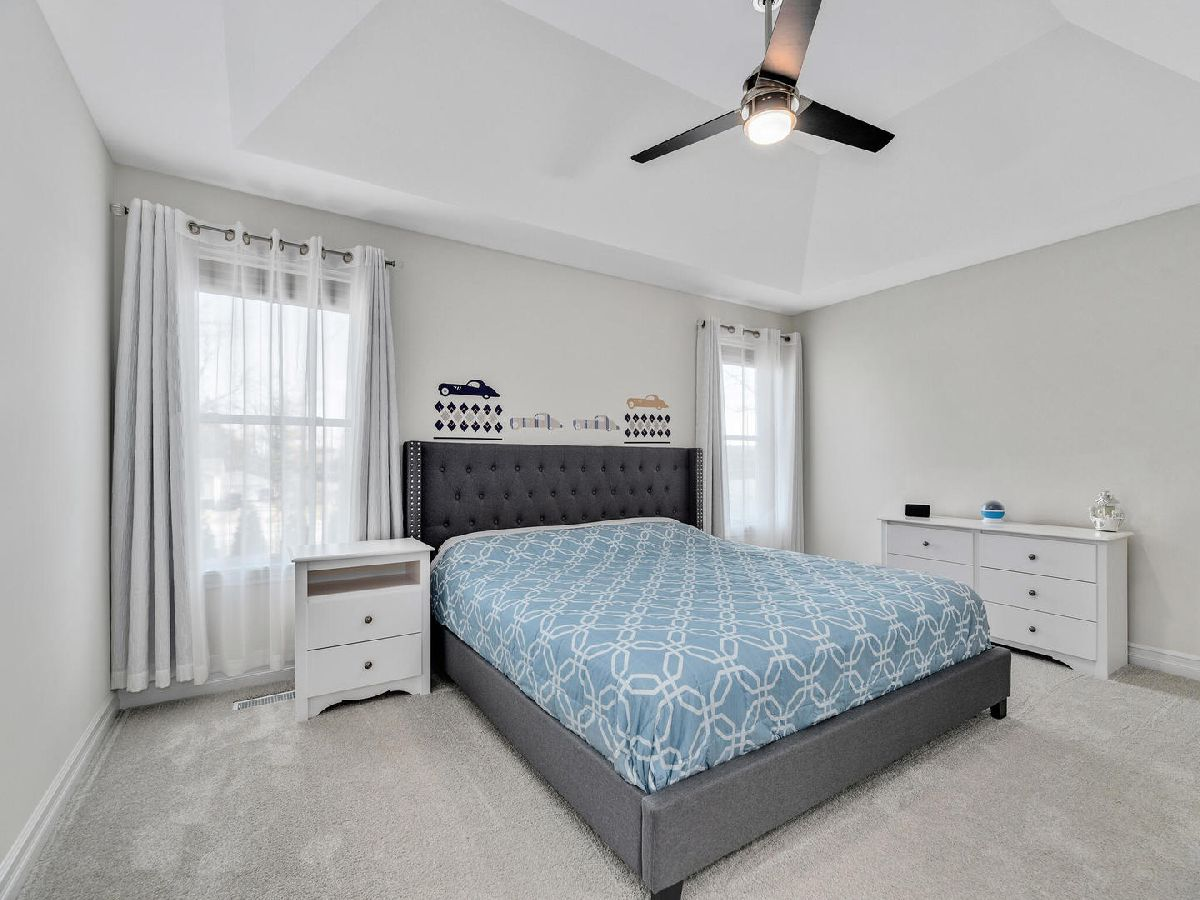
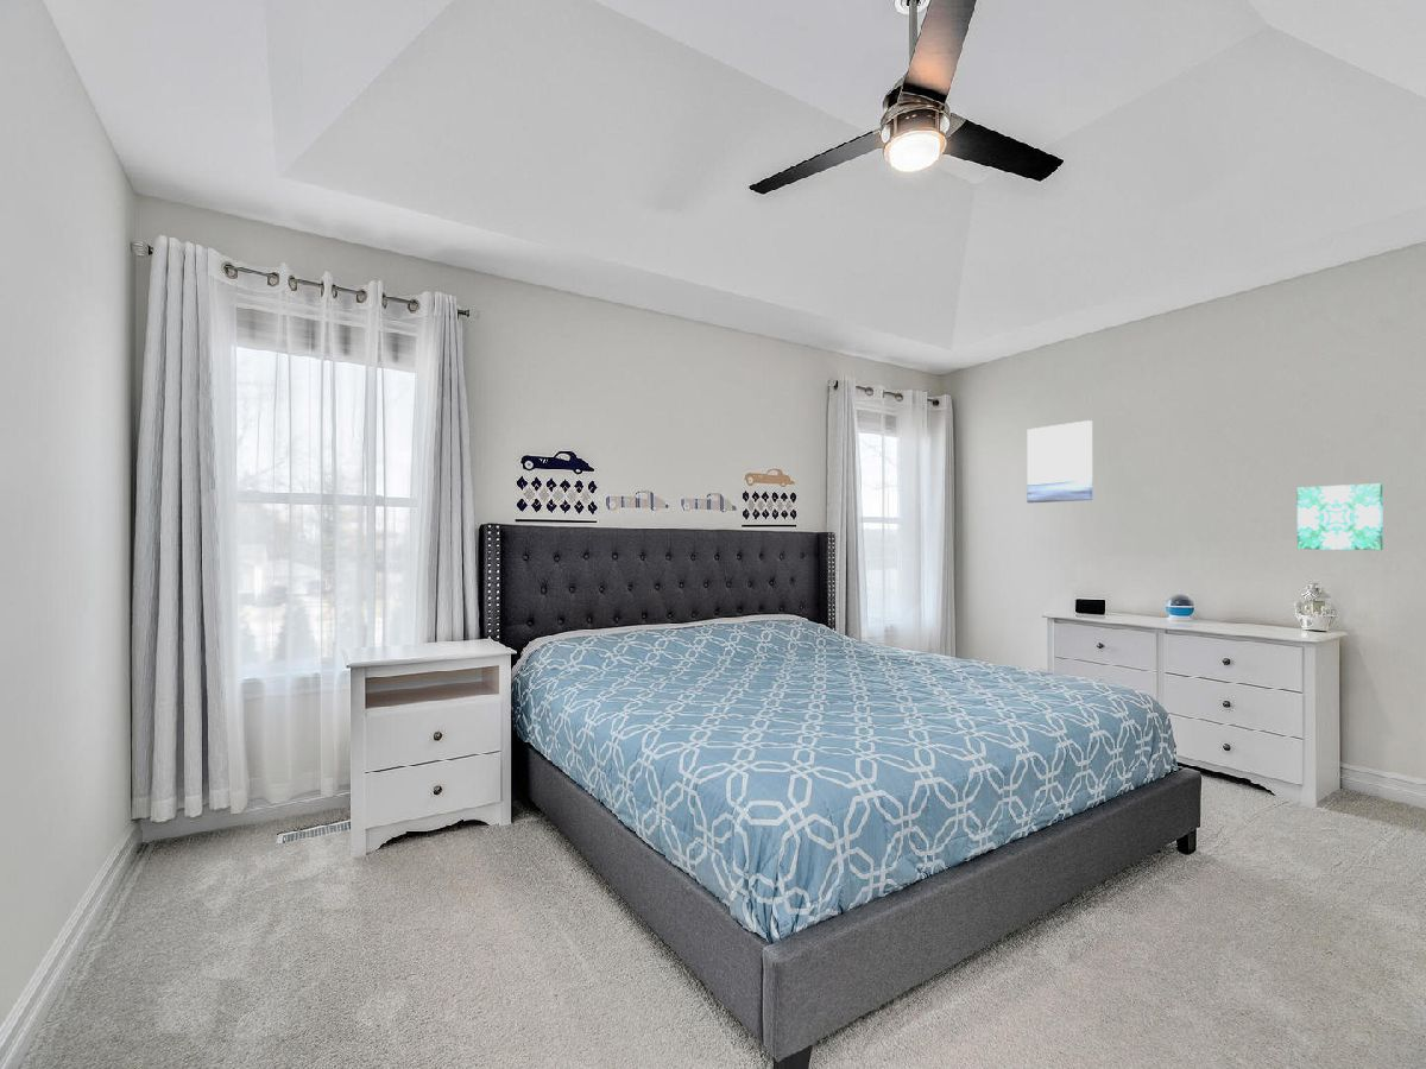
+ wall art [1026,419,1093,504]
+ wall art [1296,482,1383,551]
